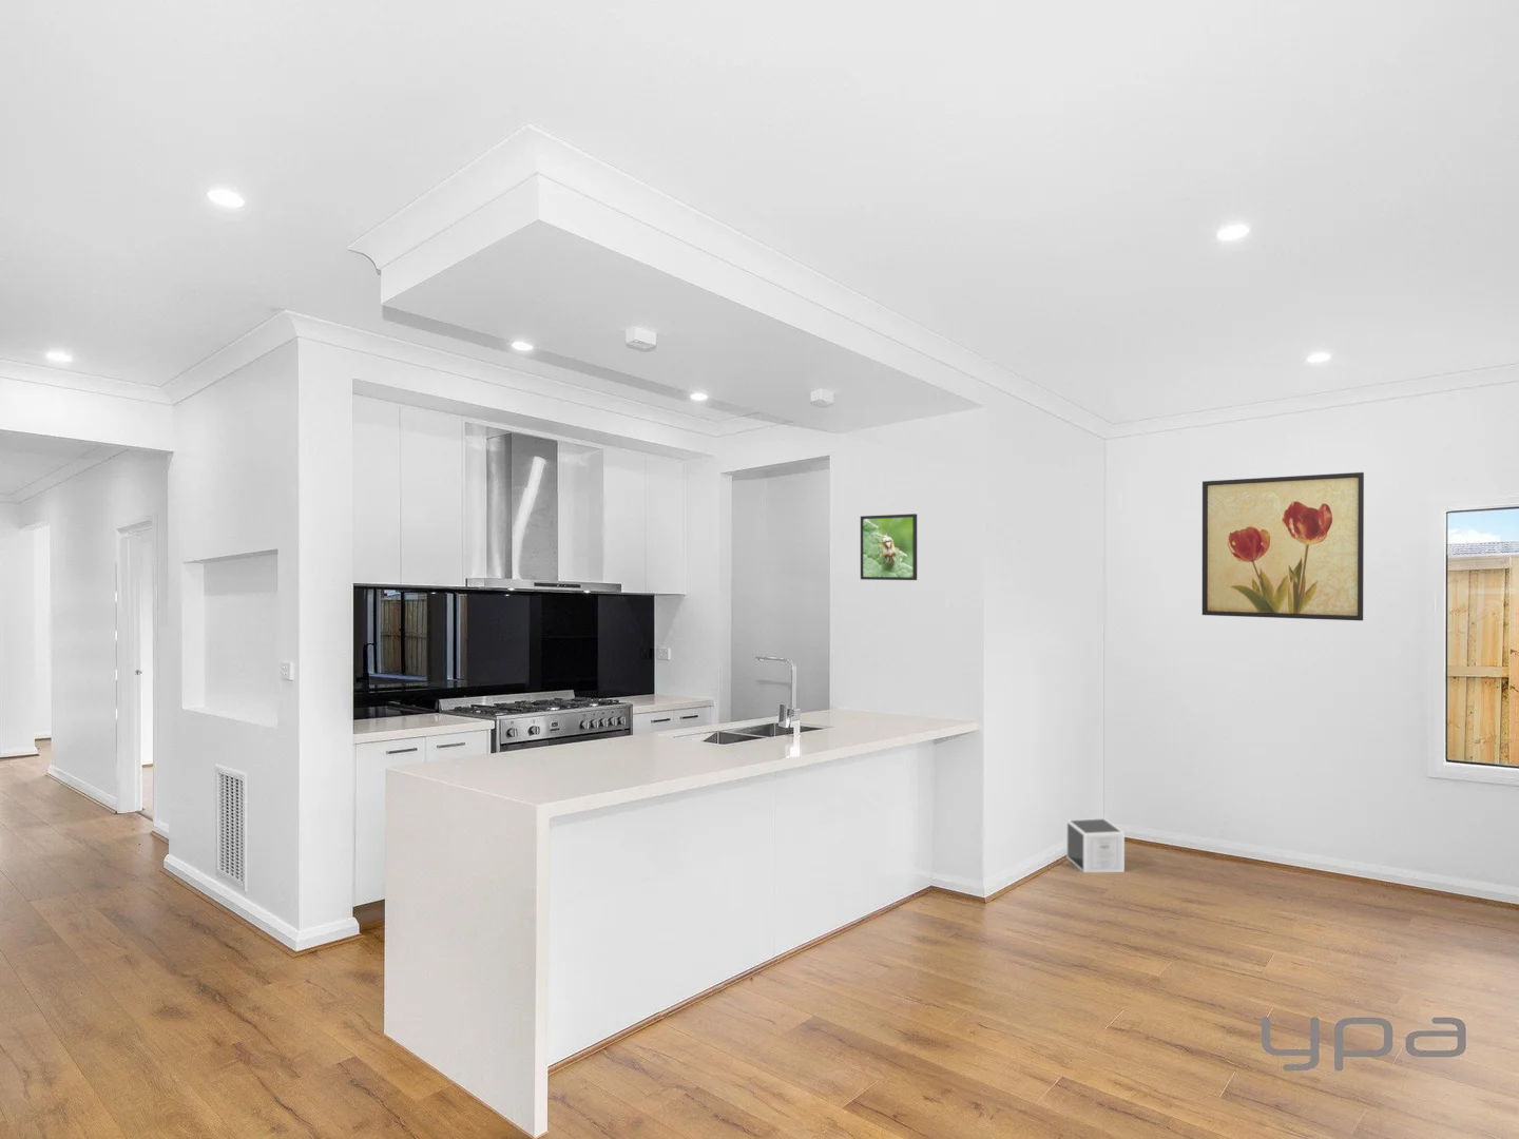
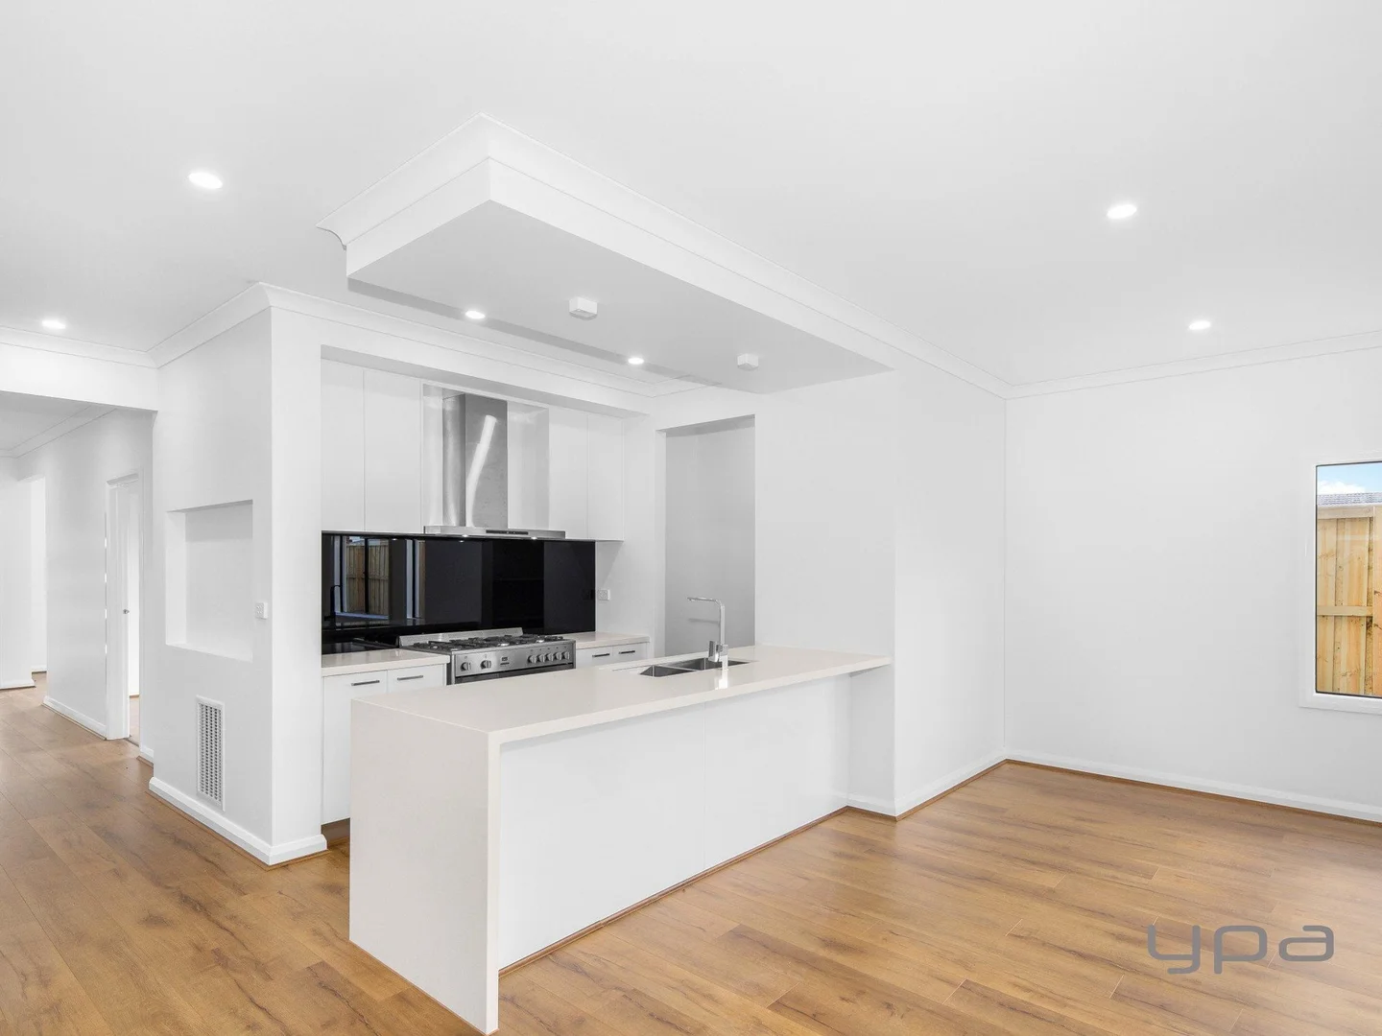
- speaker [1066,817,1125,873]
- wall art [1202,471,1365,622]
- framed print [860,512,917,581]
